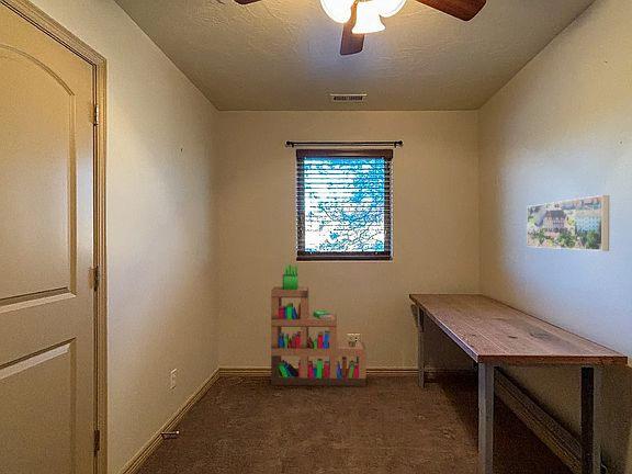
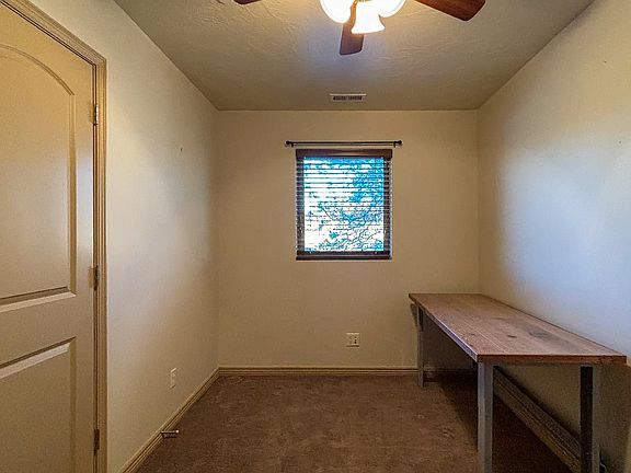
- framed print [526,194,610,252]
- bookshelf [270,263,366,386]
